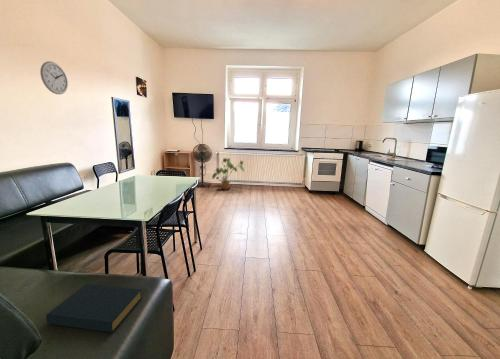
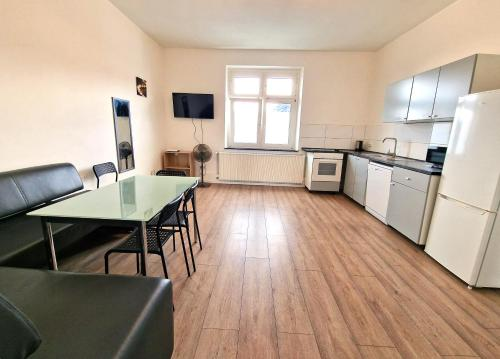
- house plant [211,157,245,191]
- wall clock [39,60,69,95]
- hardback book [45,282,143,333]
